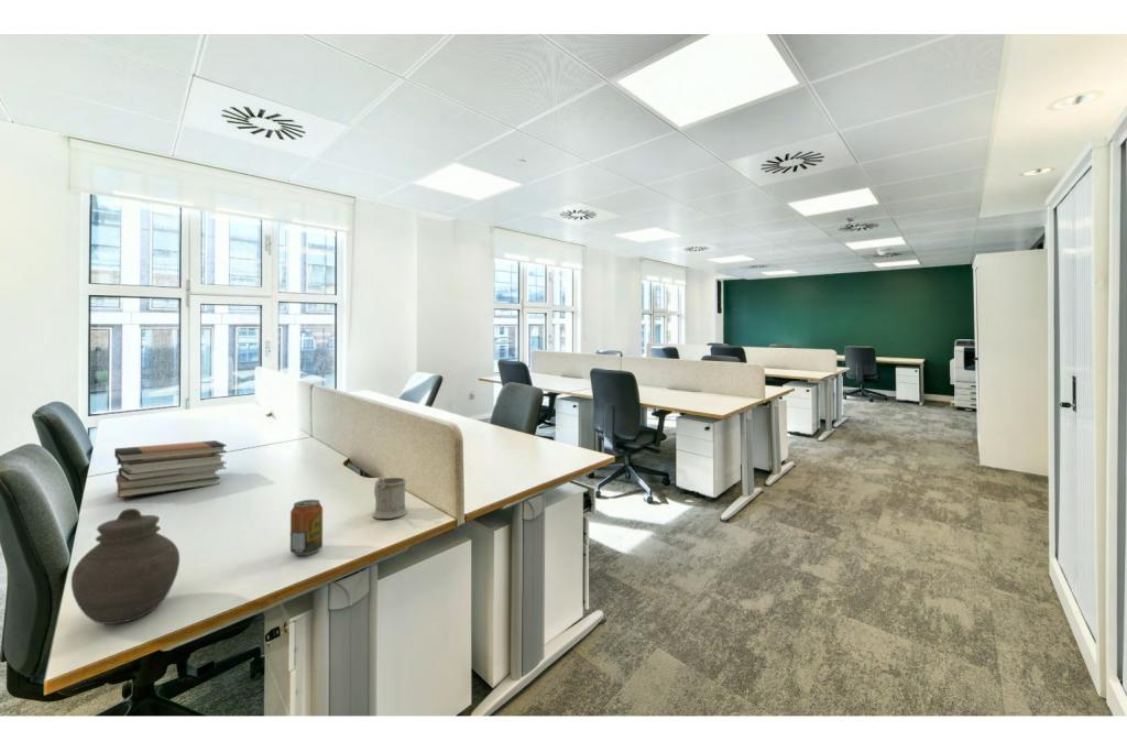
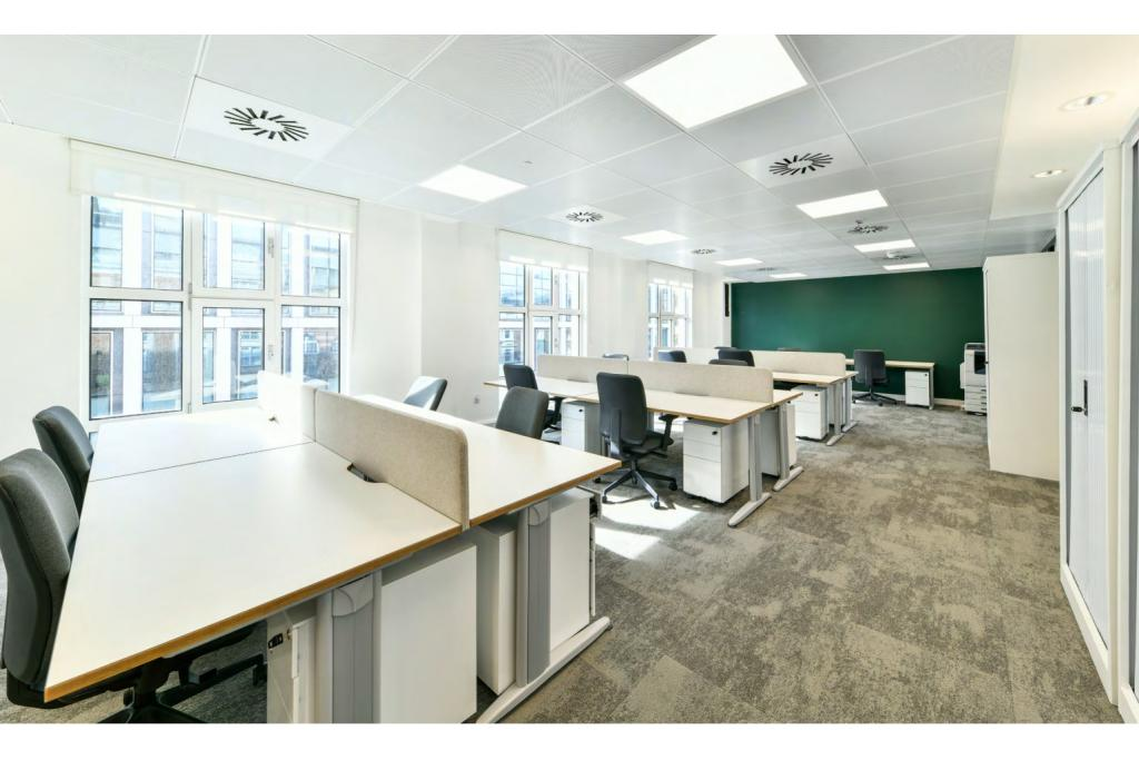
- beverage can [289,499,324,556]
- mug [371,476,409,520]
- book stack [113,439,228,499]
- jar [70,508,180,625]
